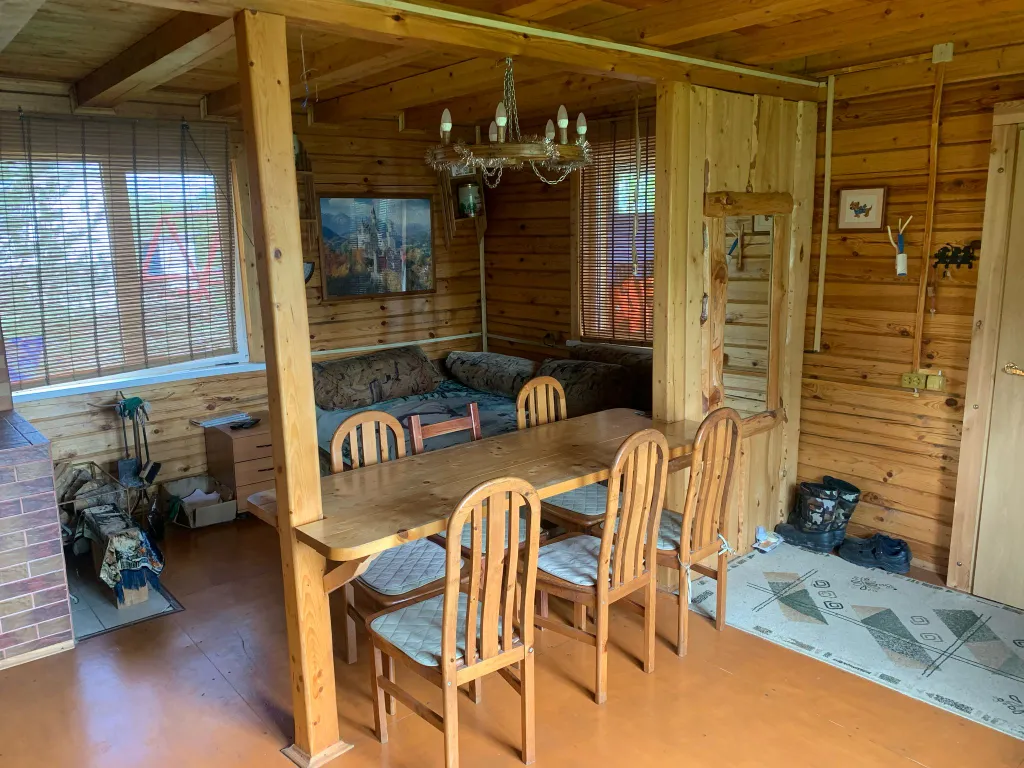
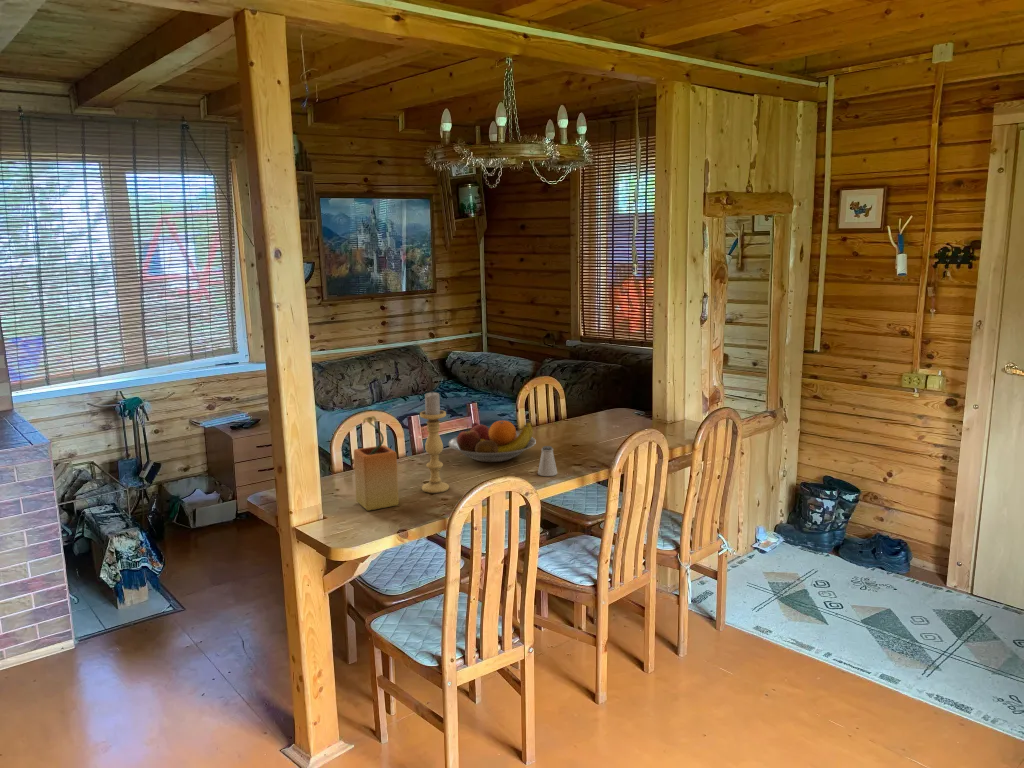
+ fruit bowl [447,420,537,463]
+ potted plant [353,415,400,512]
+ candle holder [419,392,450,494]
+ saltshaker [537,445,558,477]
